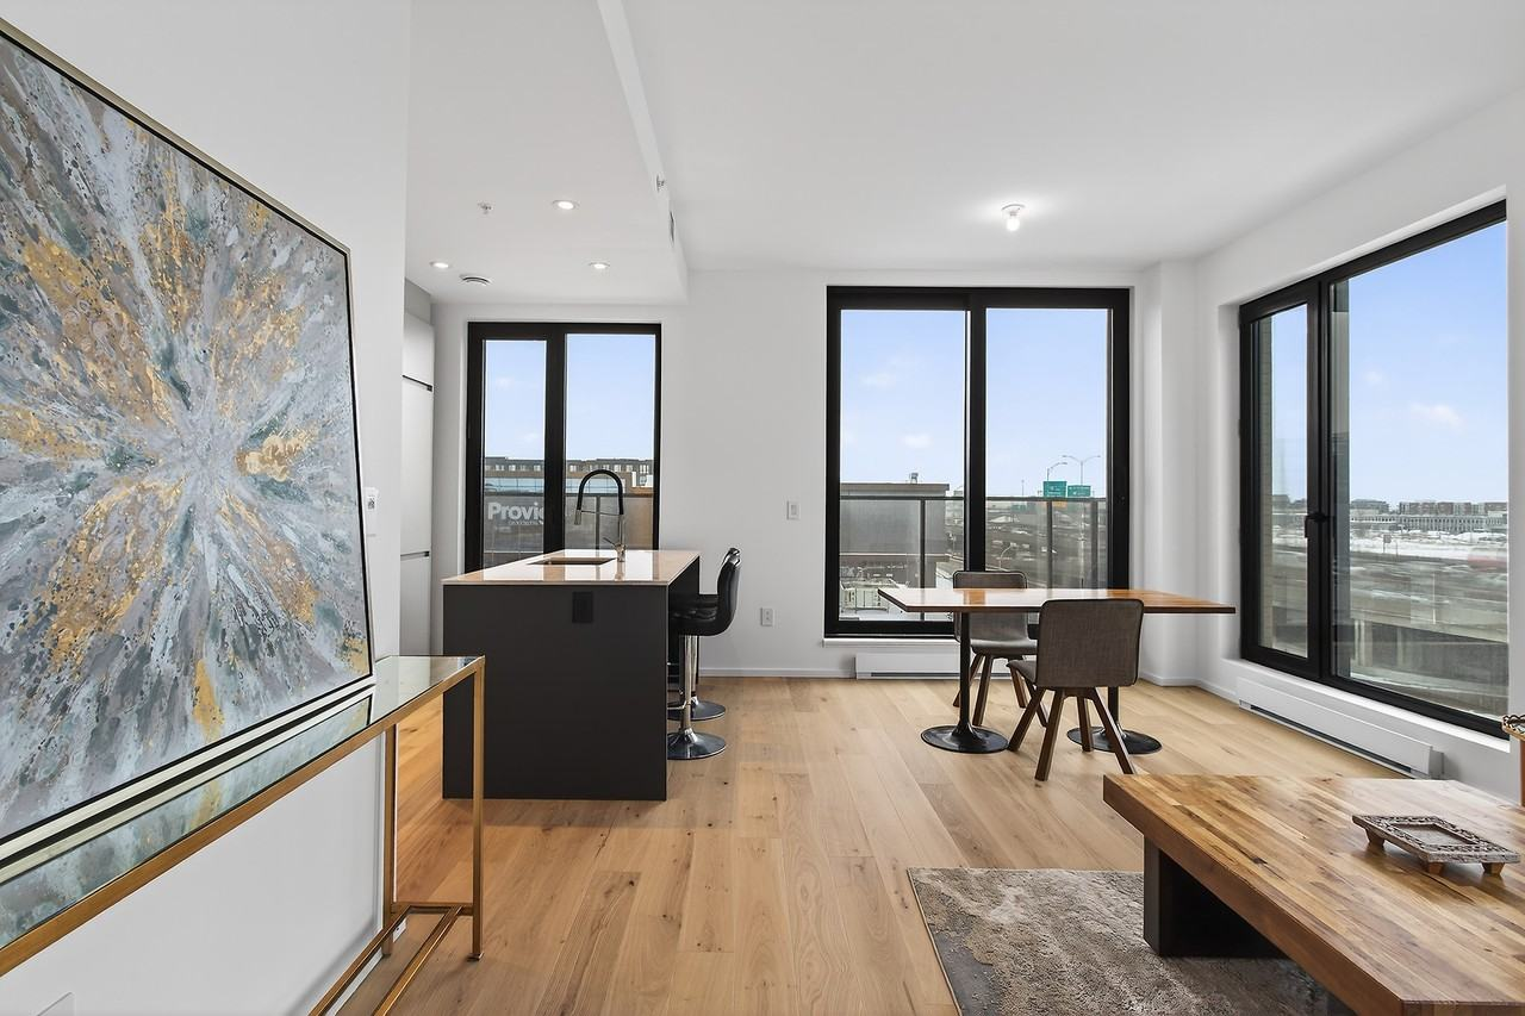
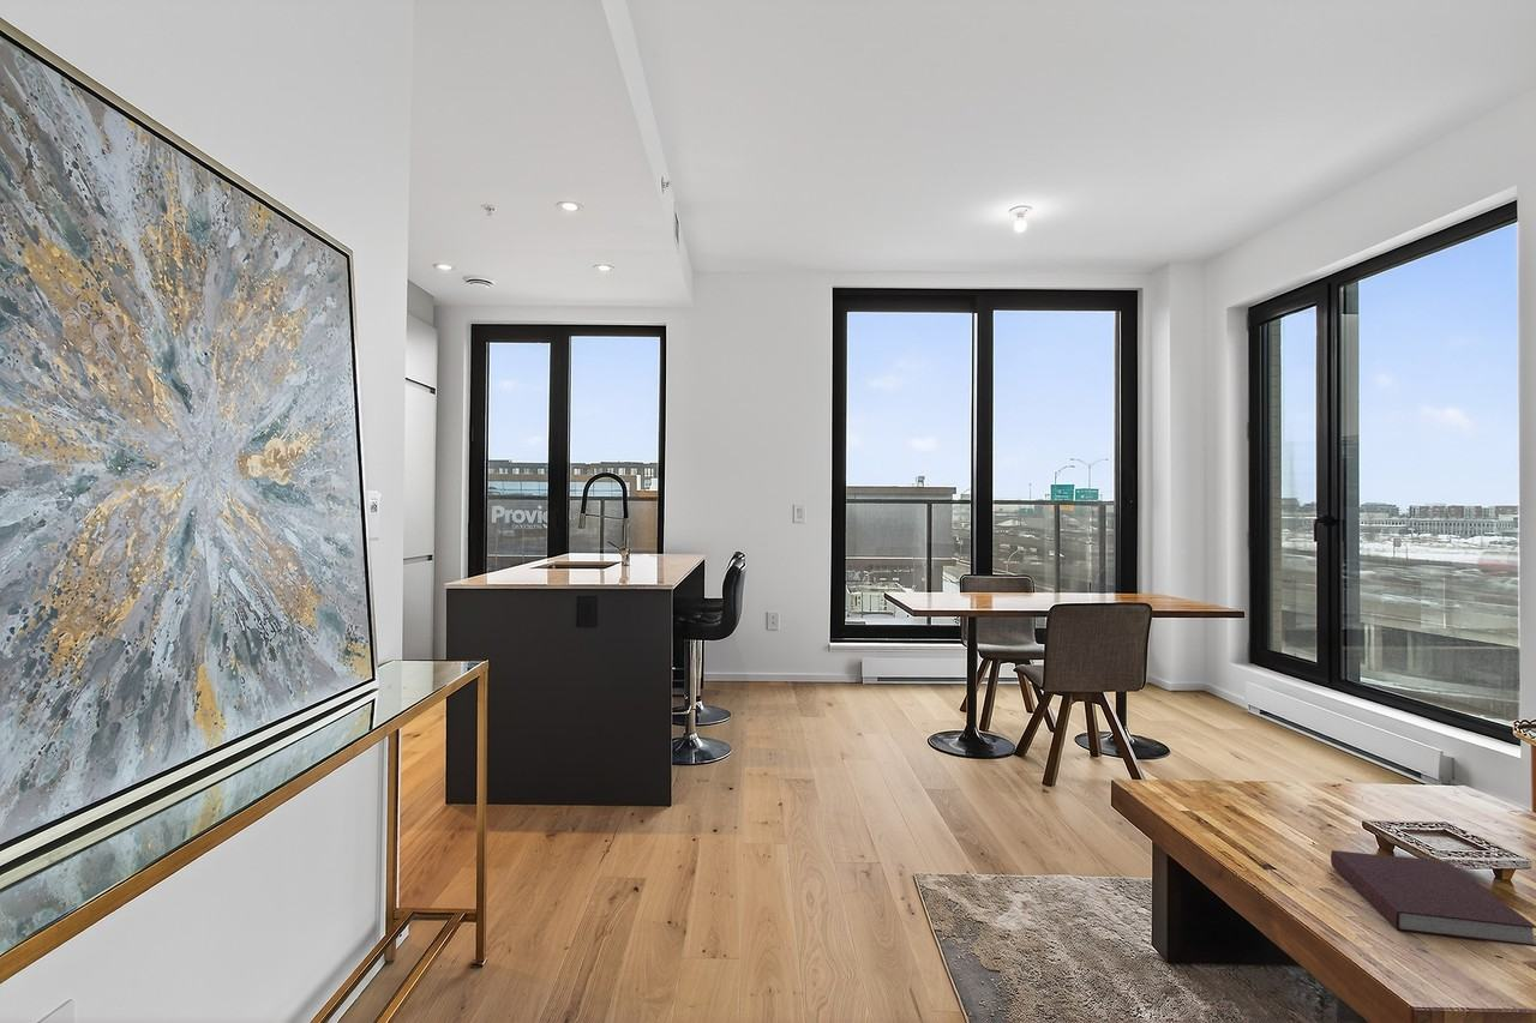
+ notebook [1330,849,1536,947]
